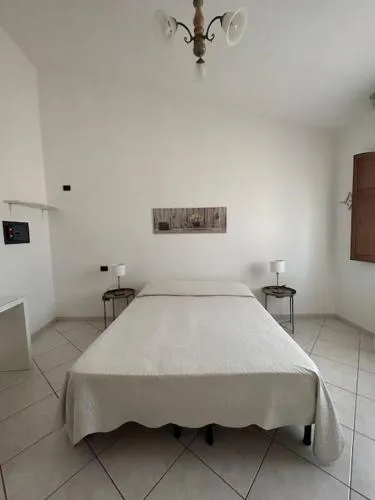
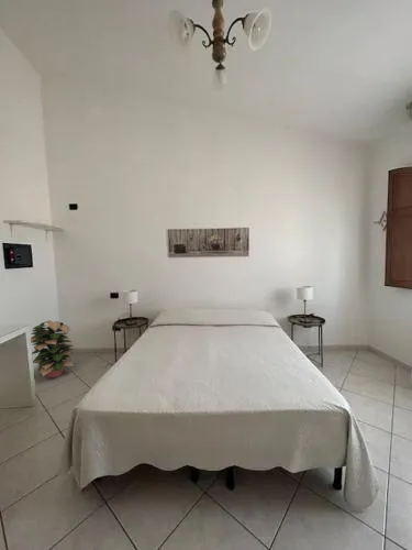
+ decorative plant [30,319,75,378]
